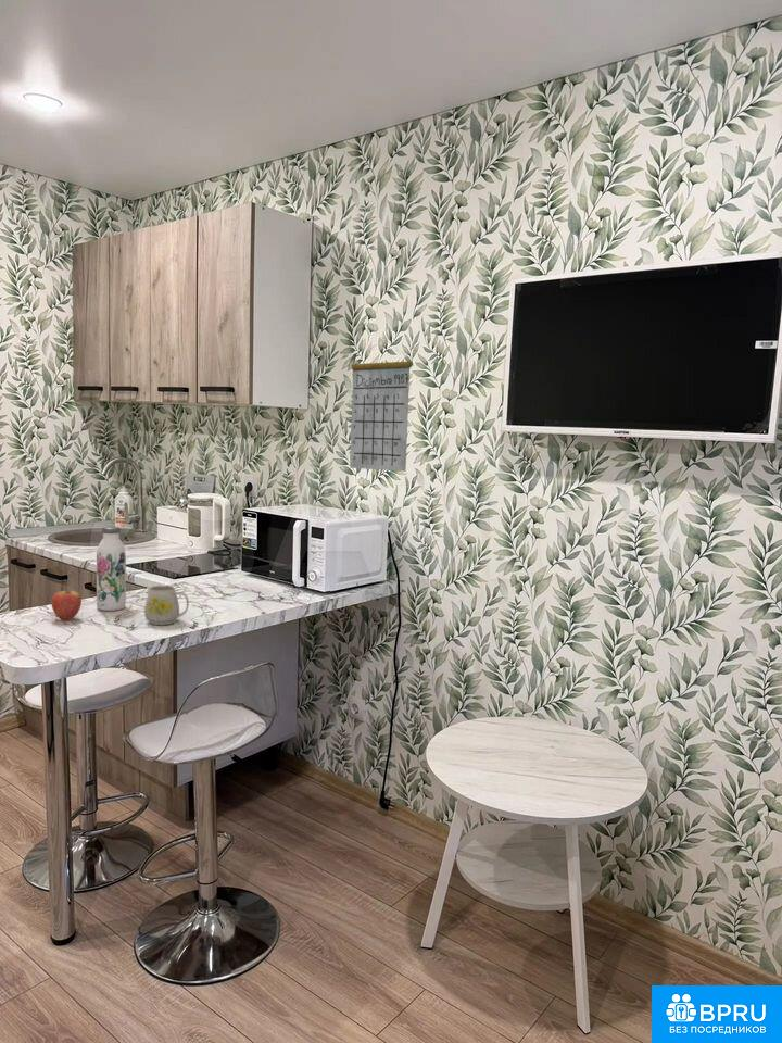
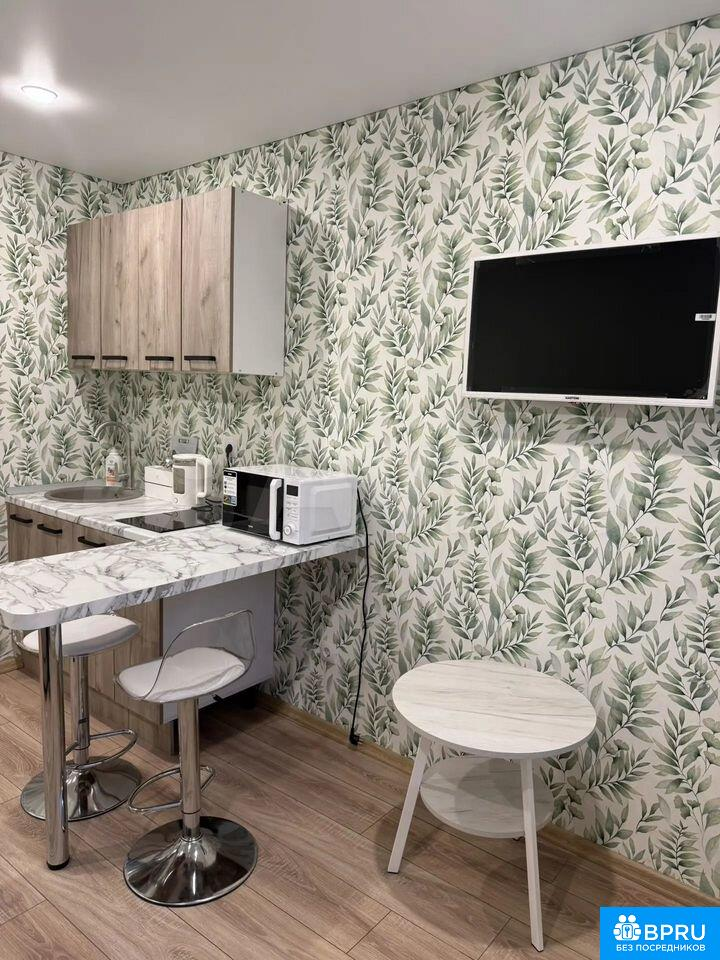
- fruit [50,585,83,620]
- water bottle [96,526,127,612]
- mug [143,585,190,626]
- calendar [349,337,413,473]
